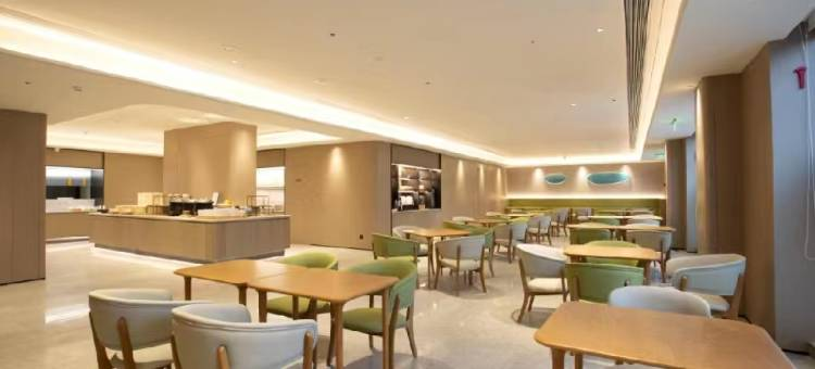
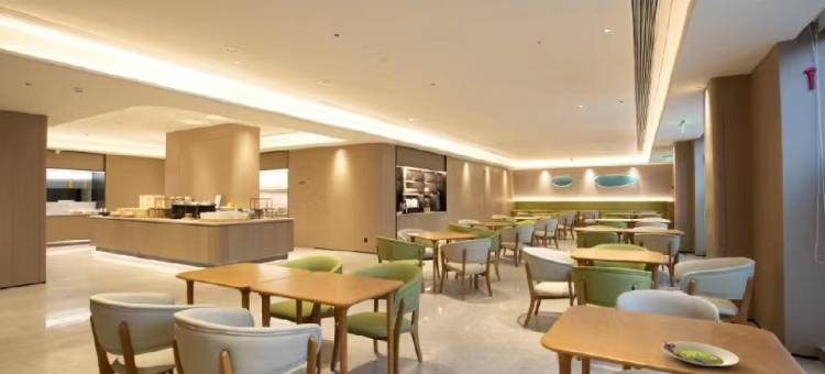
+ salad plate [661,340,740,367]
